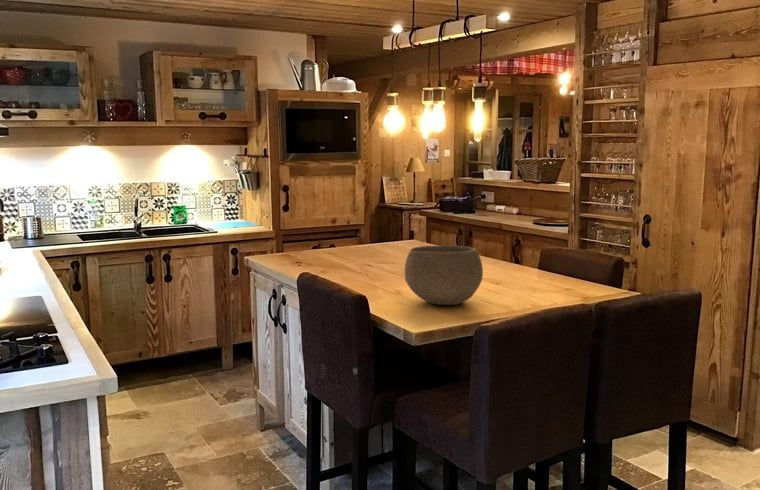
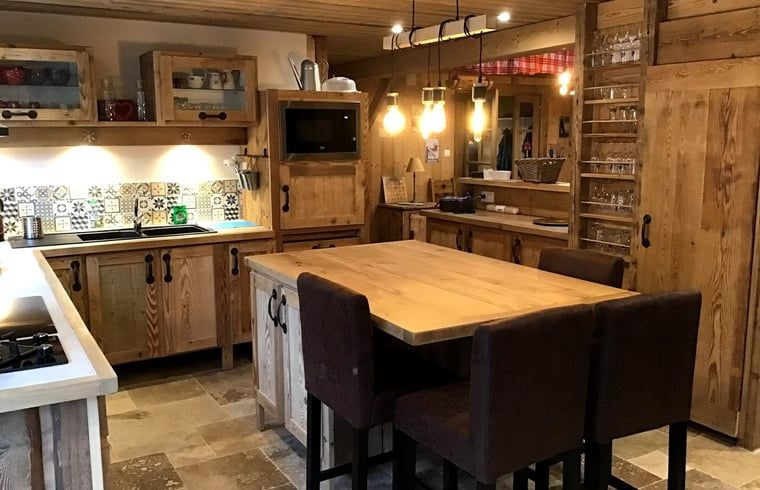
- bowl [404,245,484,306]
